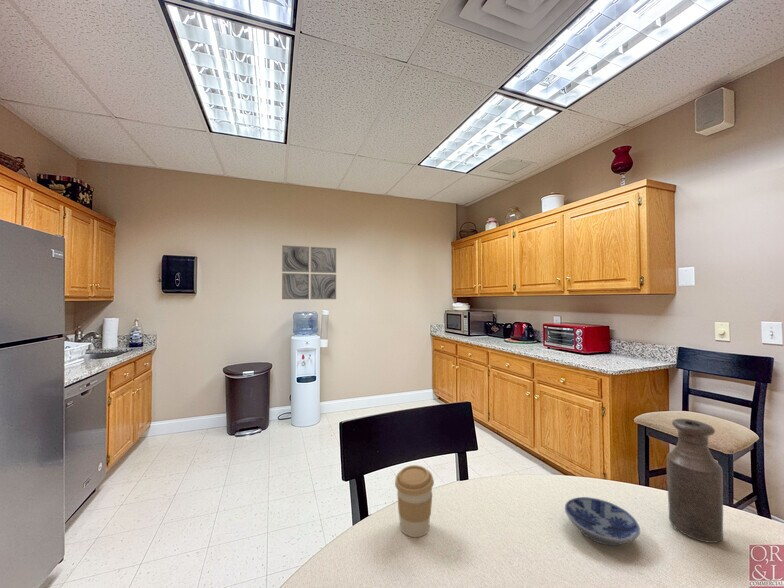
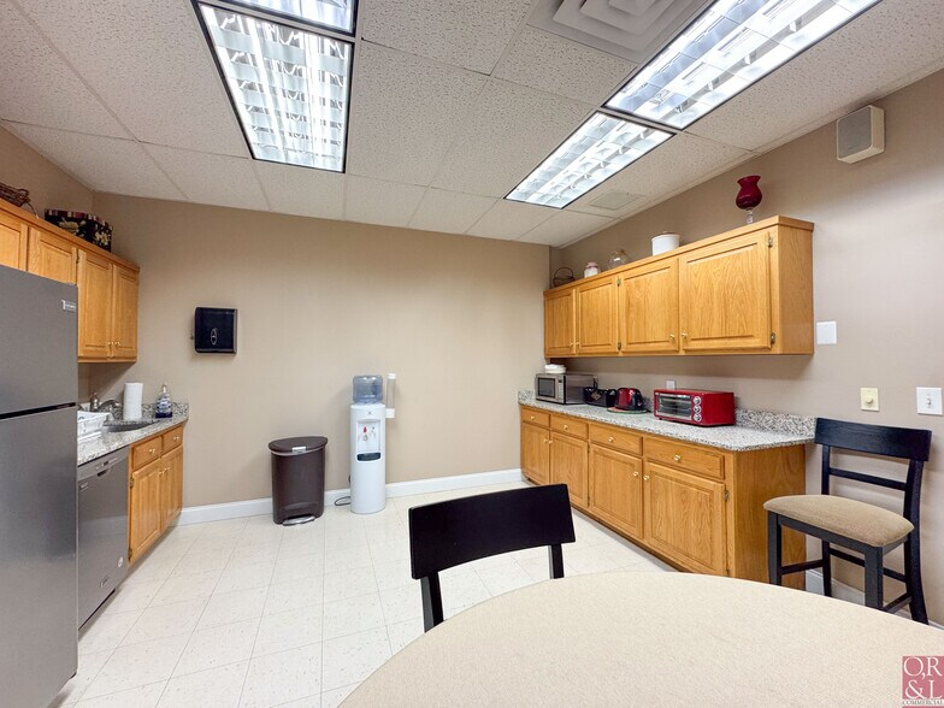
- coffee cup [394,464,435,538]
- bowl [564,496,641,547]
- bottle [666,418,724,544]
- wall art [281,244,337,300]
